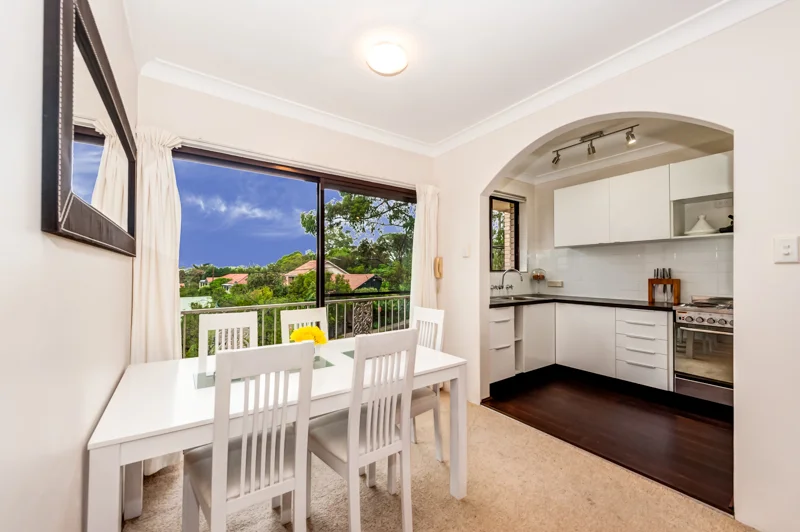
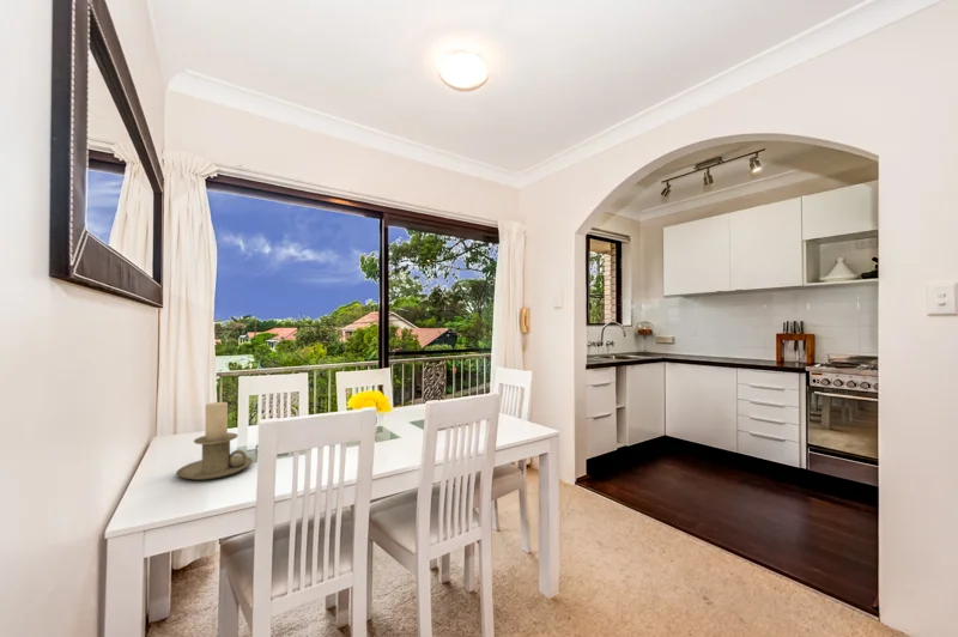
+ candle holder [176,401,254,481]
